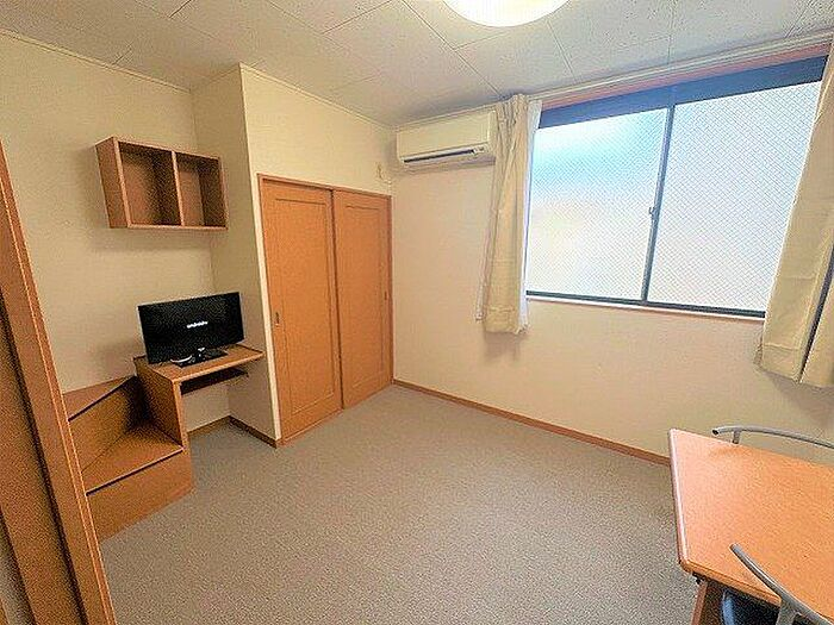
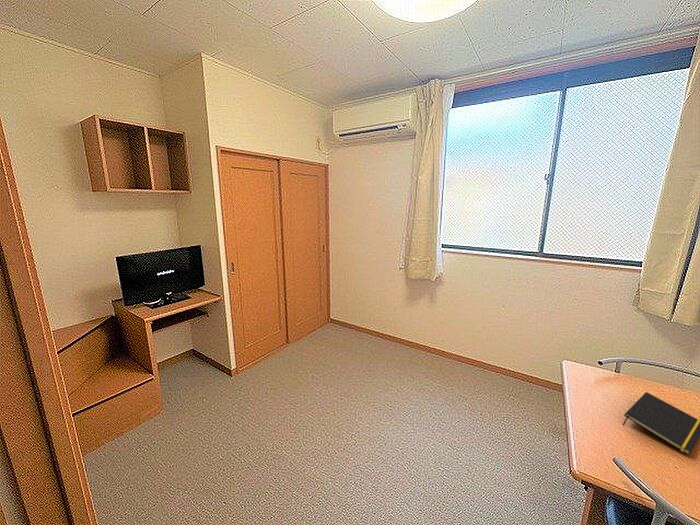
+ notepad [622,391,700,456]
